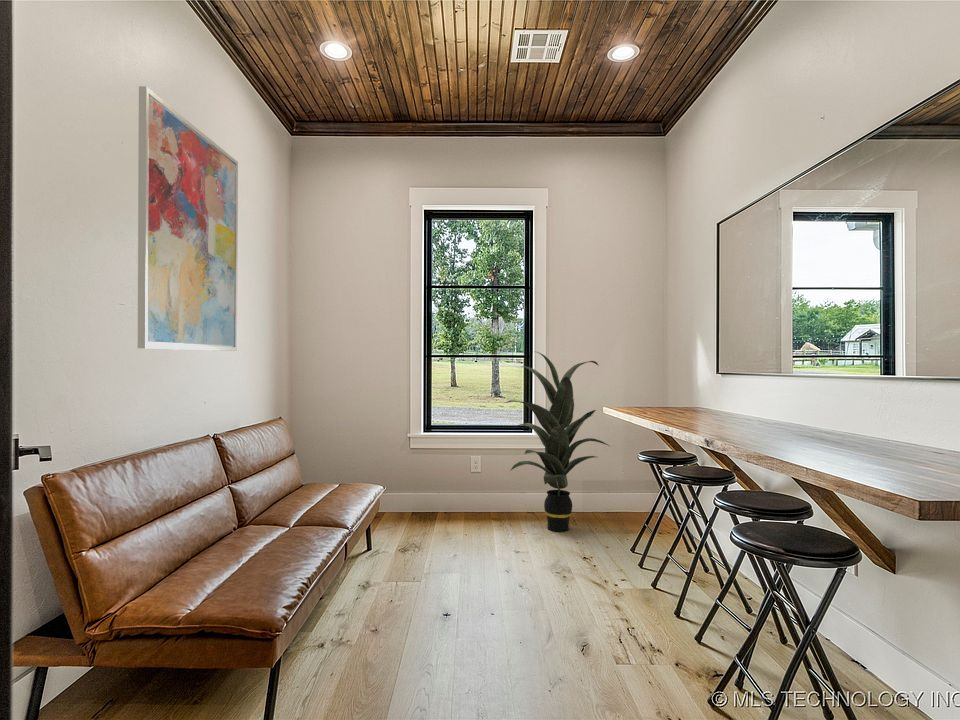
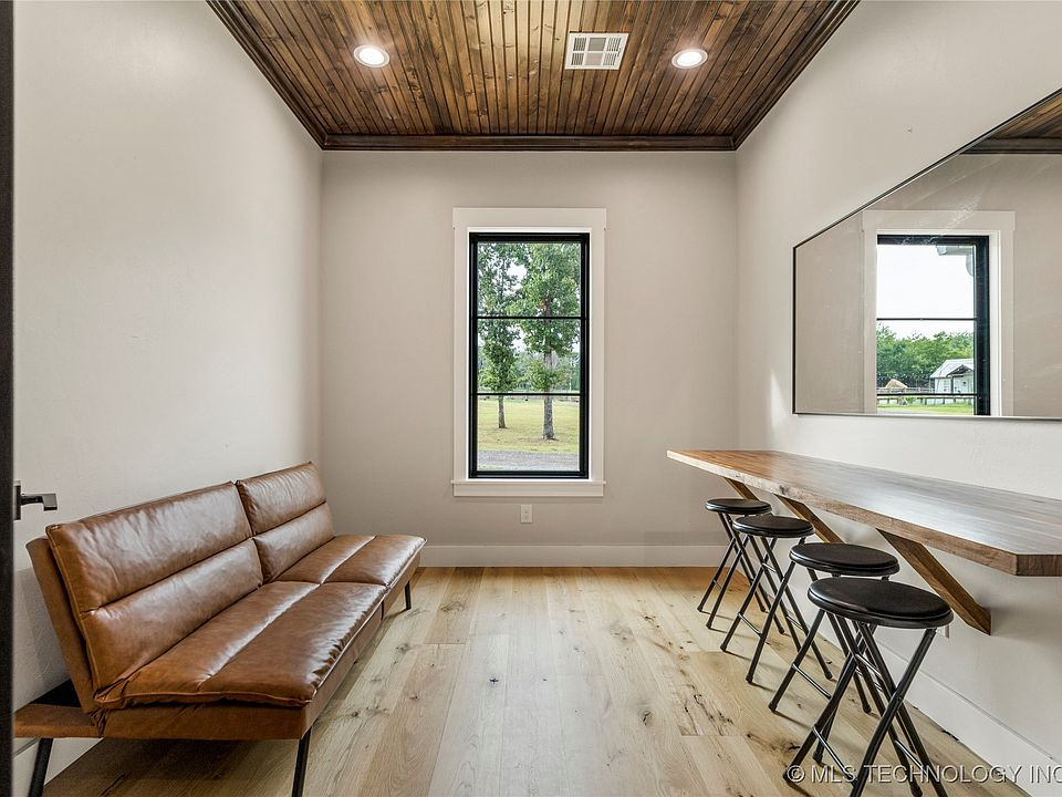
- indoor plant [504,350,610,533]
- wall art [137,85,239,352]
